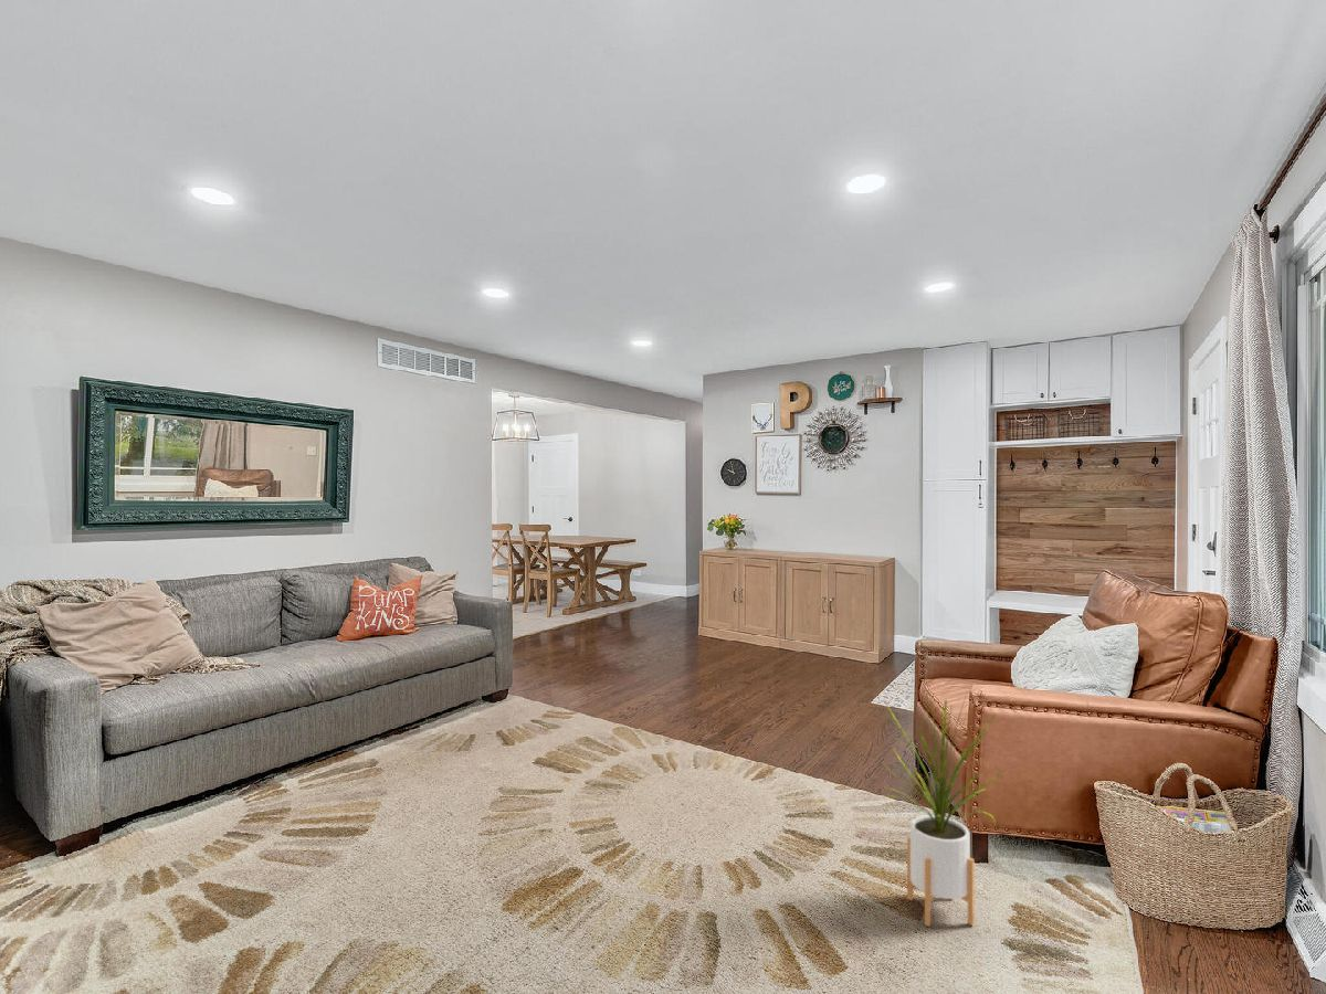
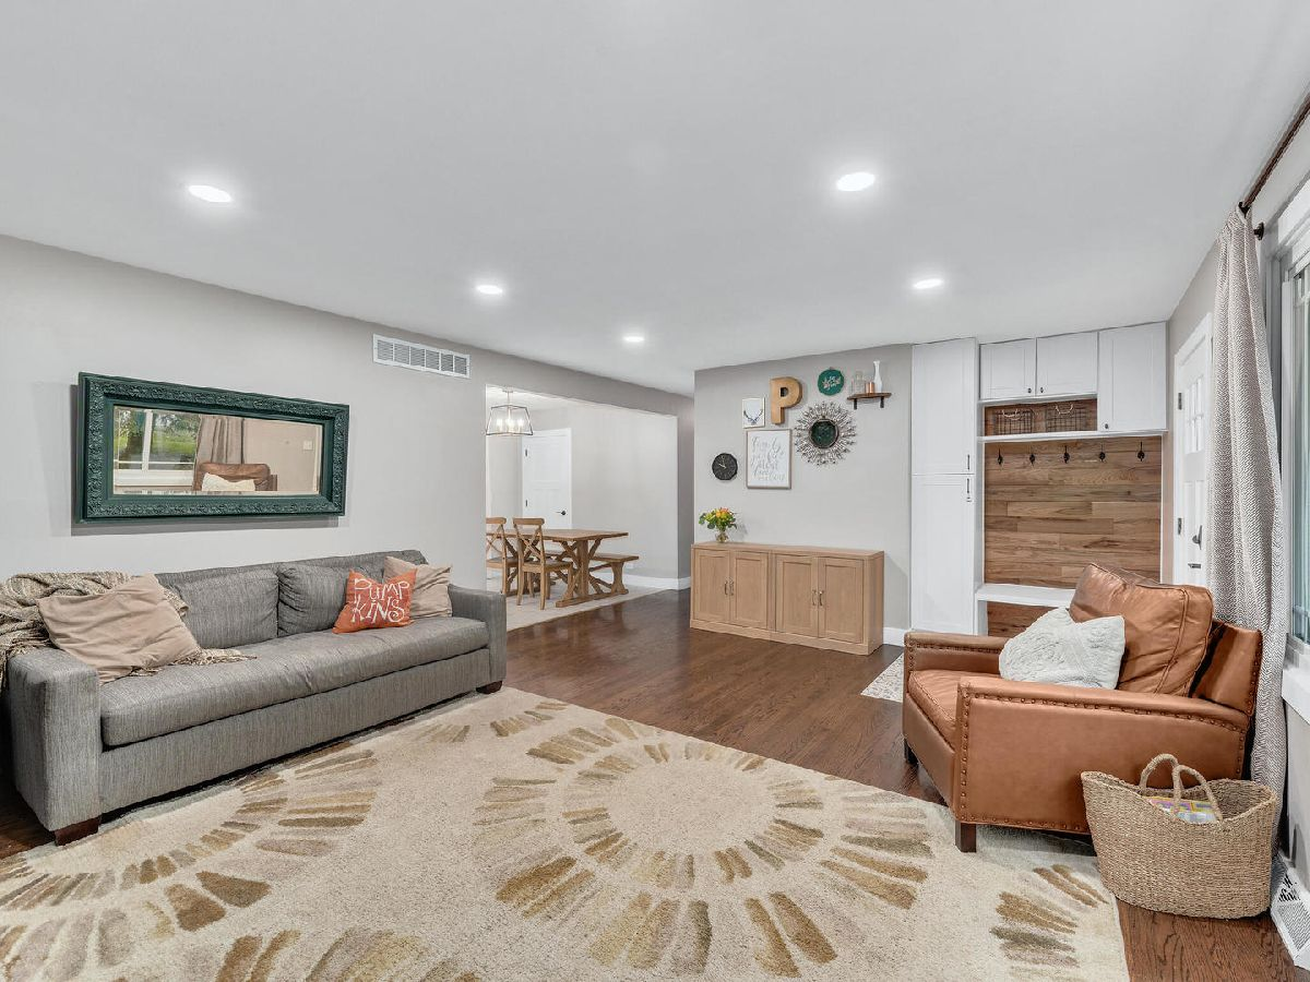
- house plant [882,686,1004,928]
